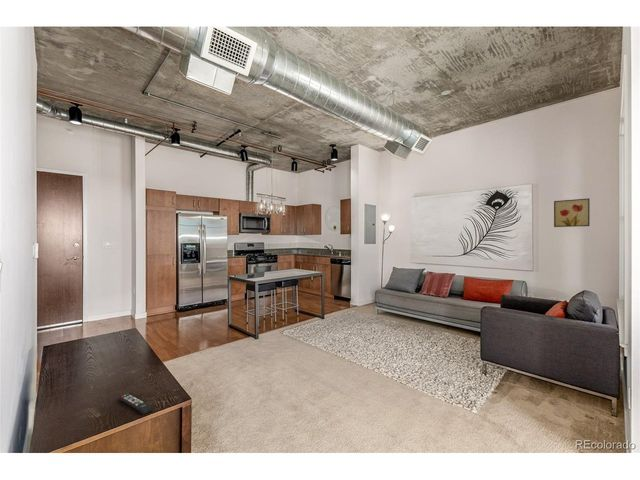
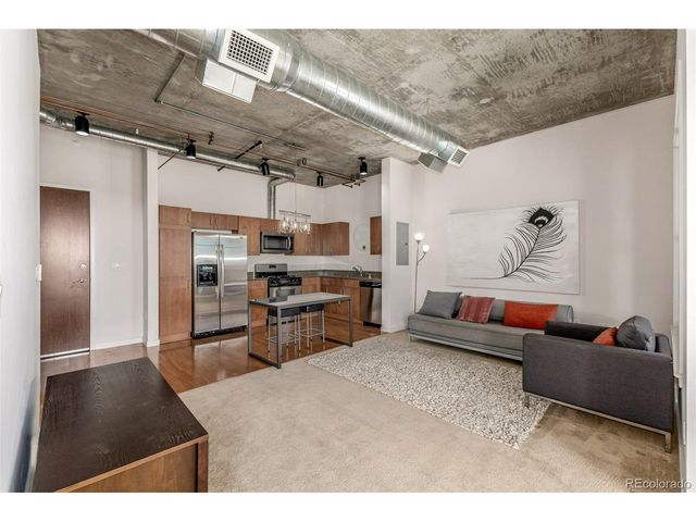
- wall art [553,197,591,228]
- remote control [118,392,154,415]
